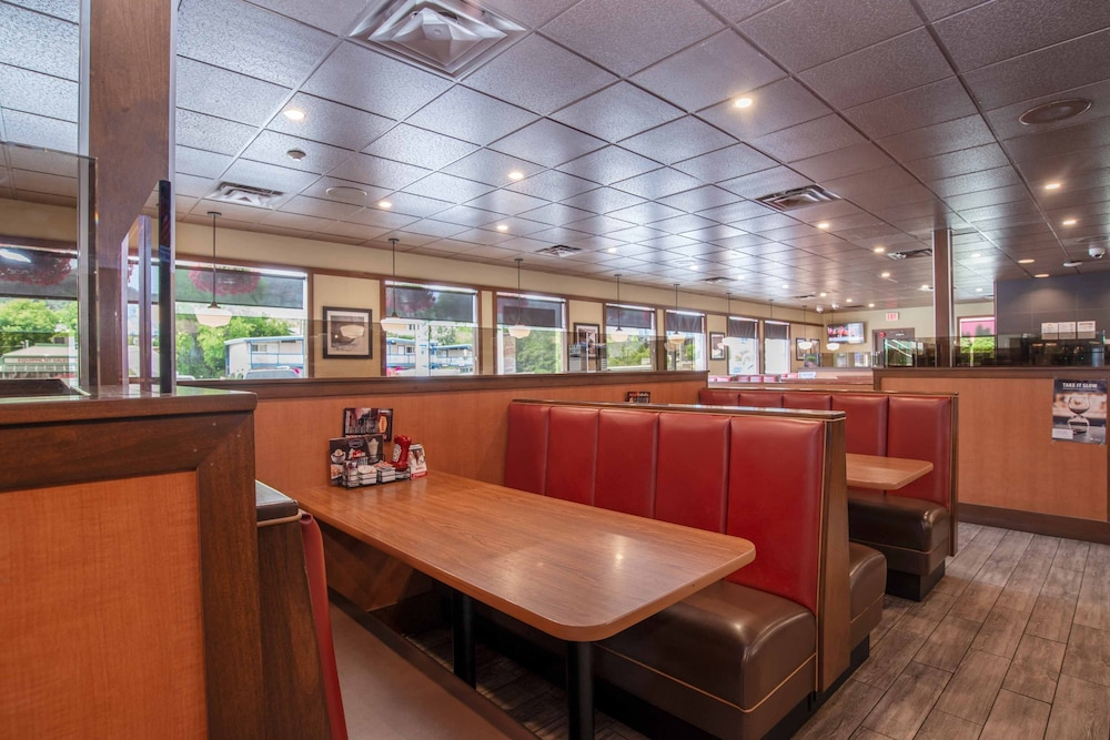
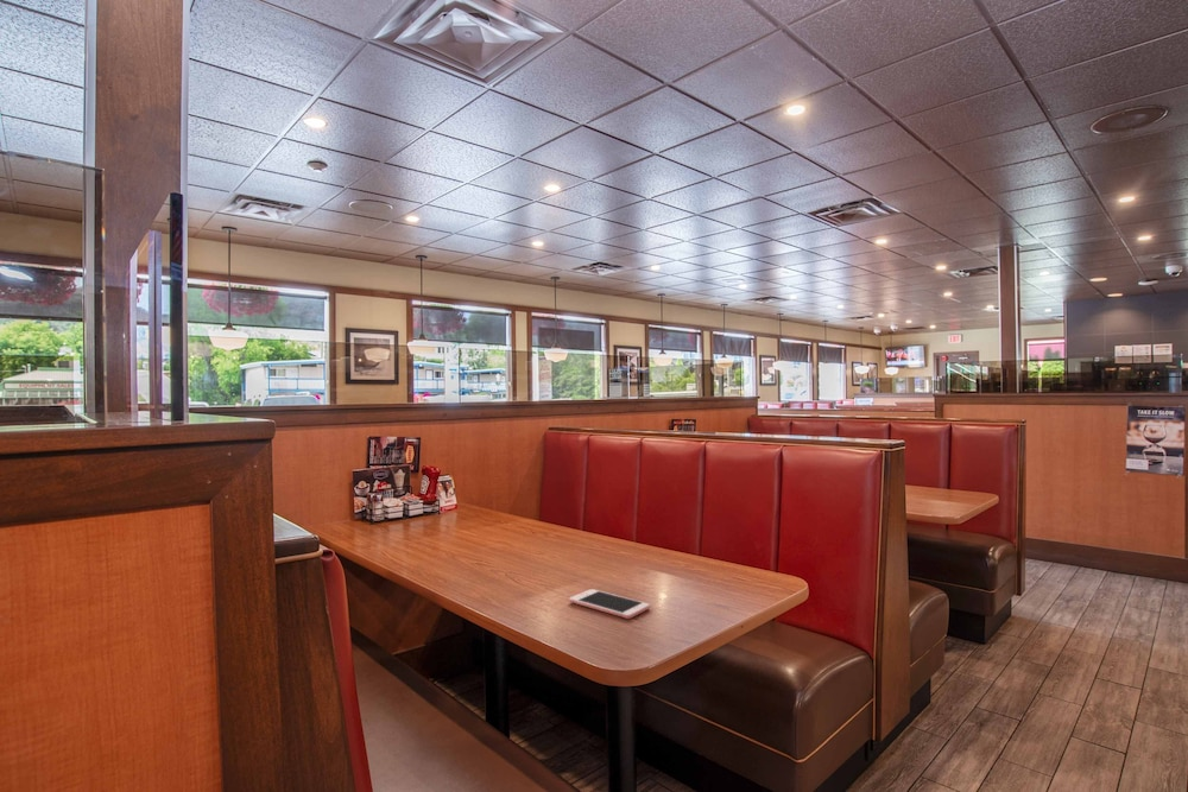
+ cell phone [568,588,651,620]
